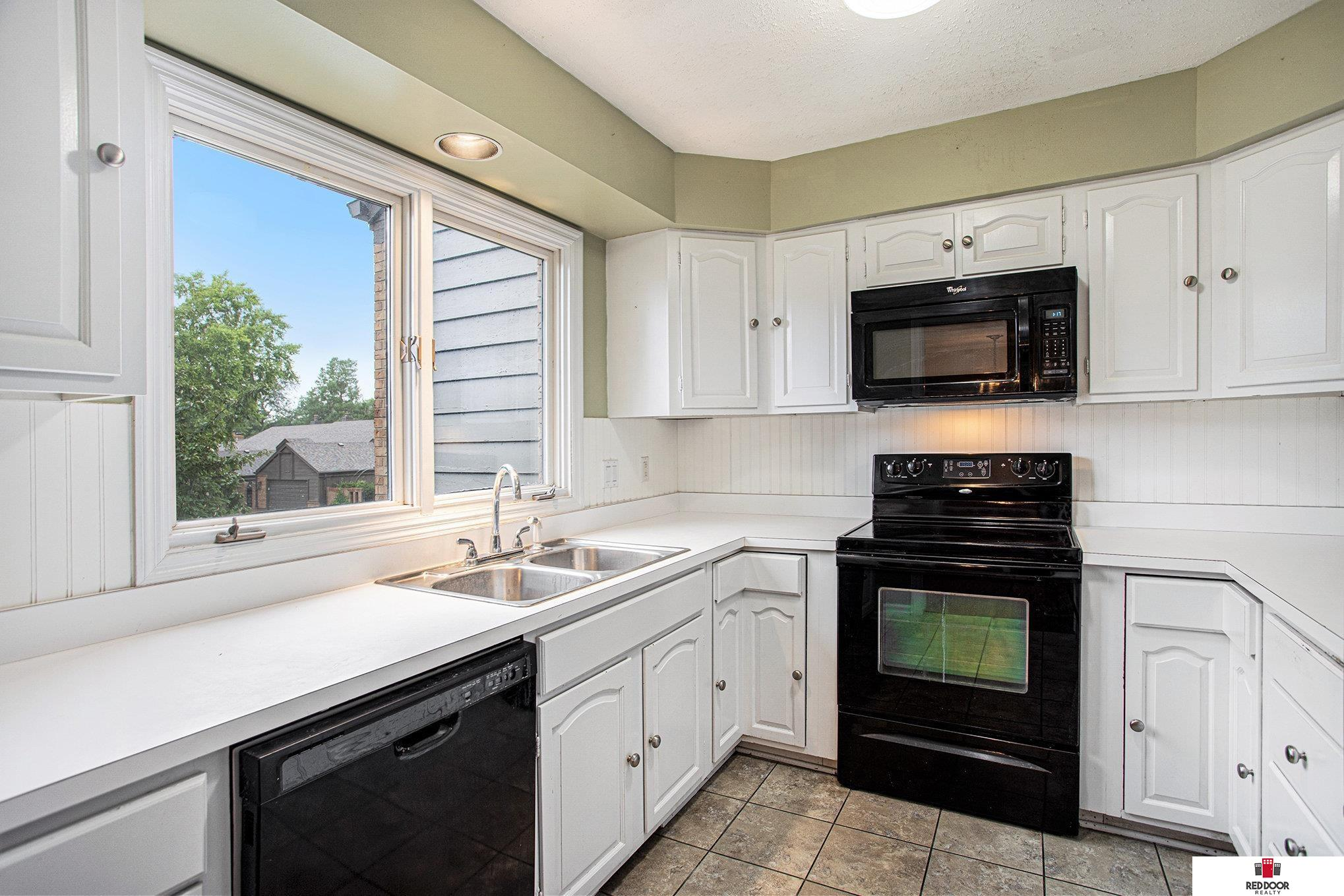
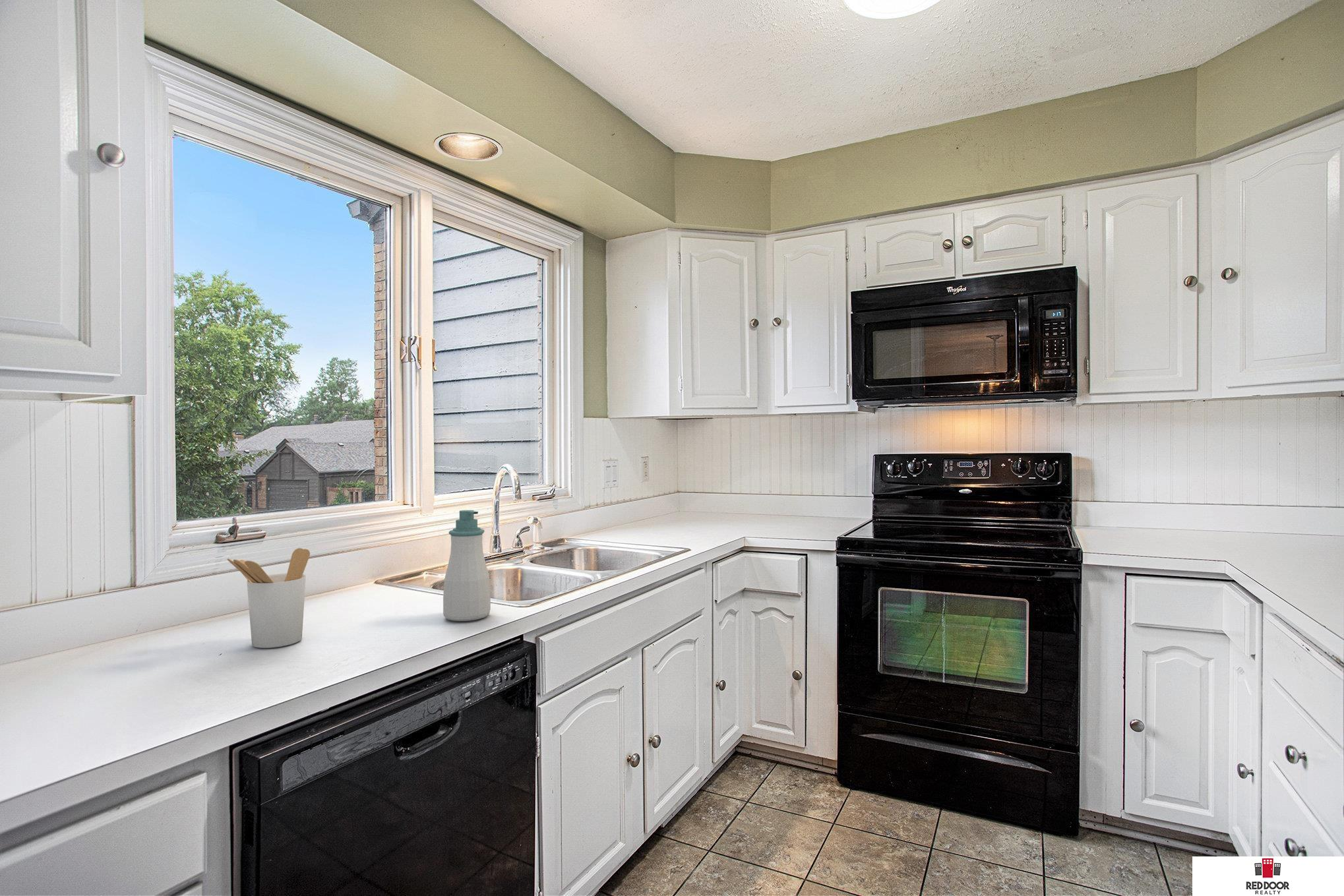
+ soap bottle [443,510,491,622]
+ utensil holder [227,547,311,649]
